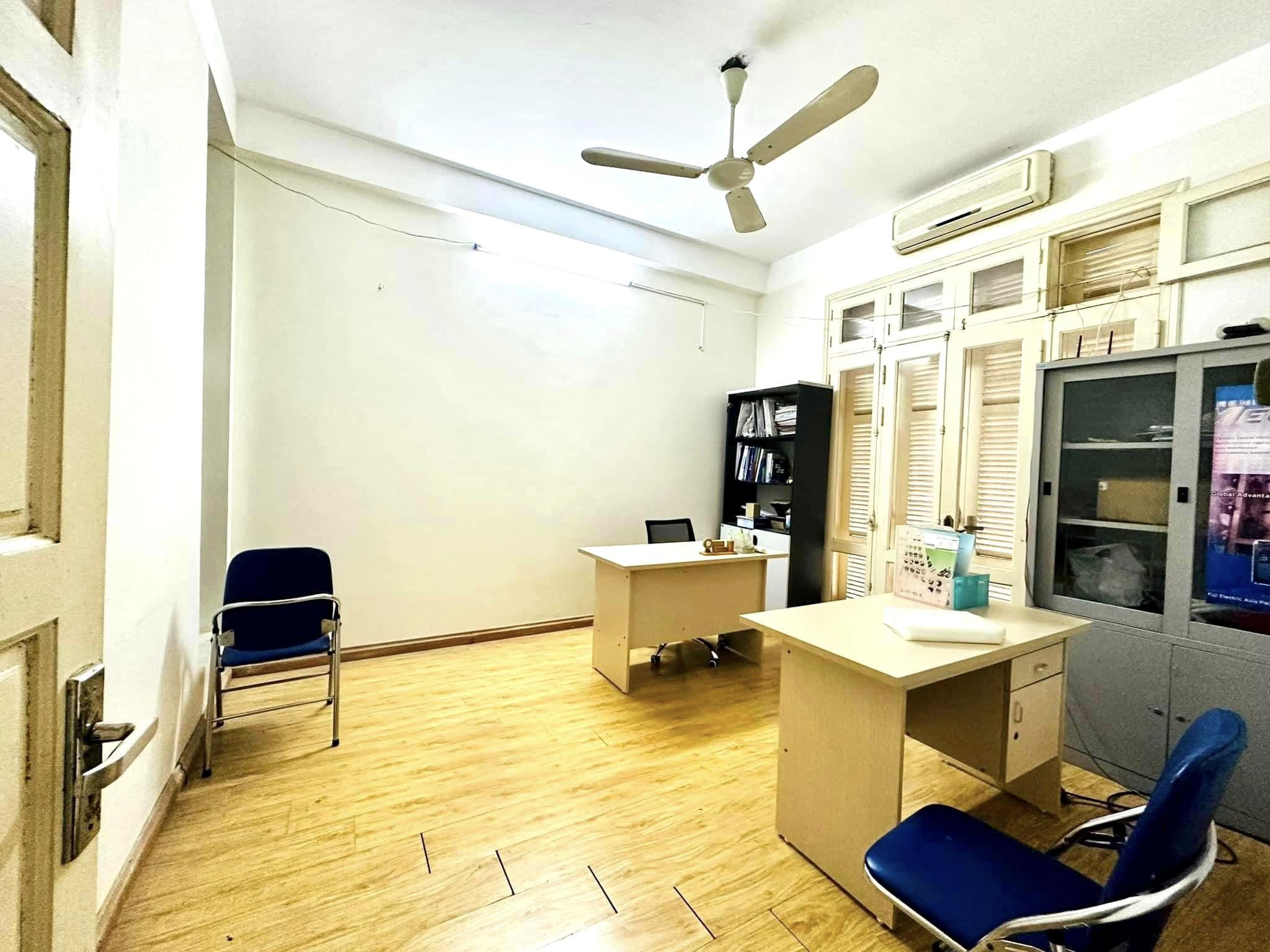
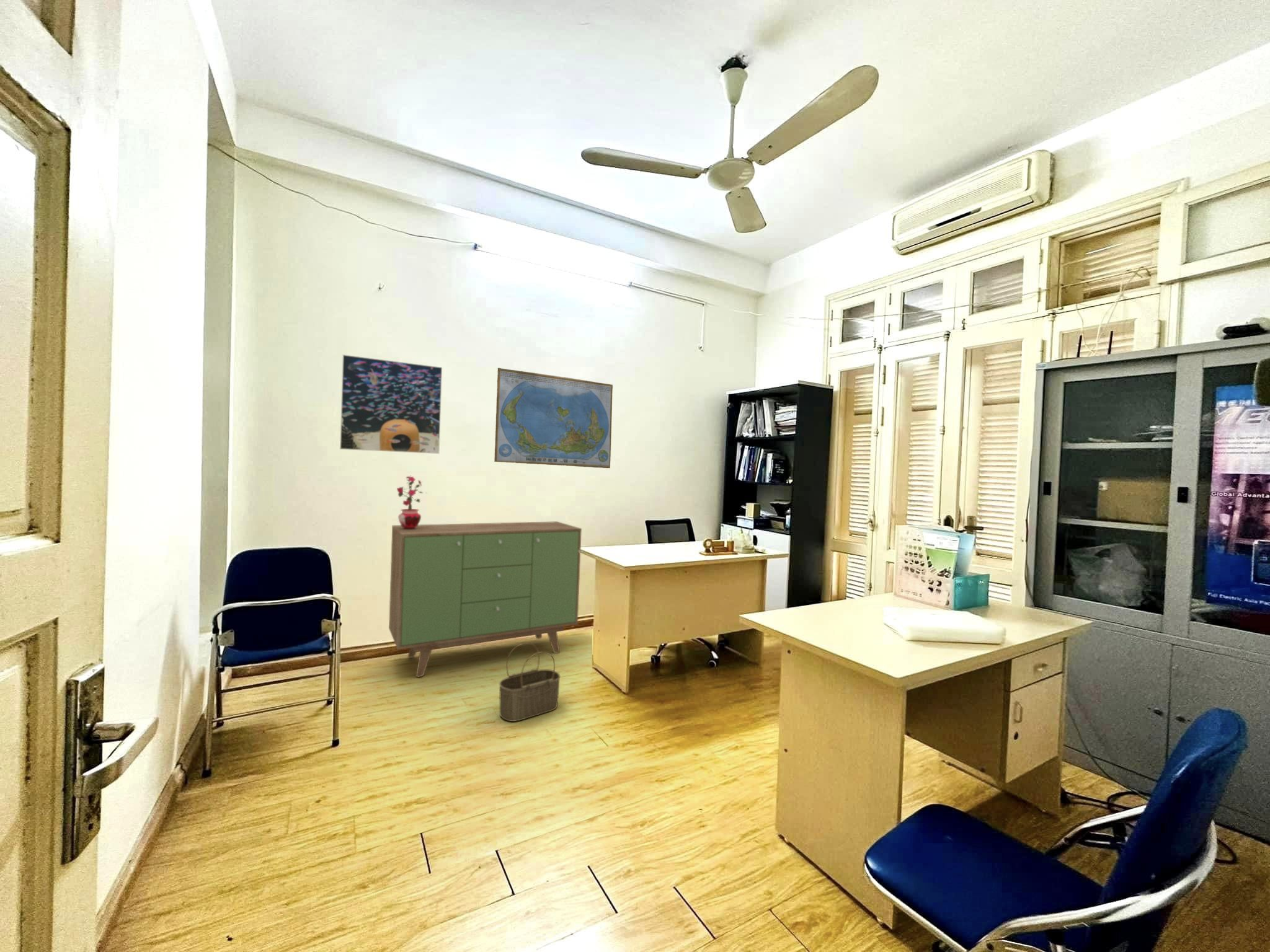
+ world map [494,368,613,469]
+ sideboard [388,521,582,678]
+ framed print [339,354,443,454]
+ wicker basket [499,641,561,722]
+ potted plant [396,476,429,529]
